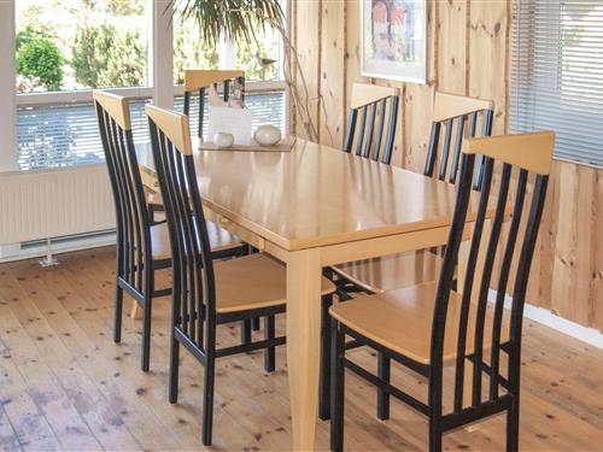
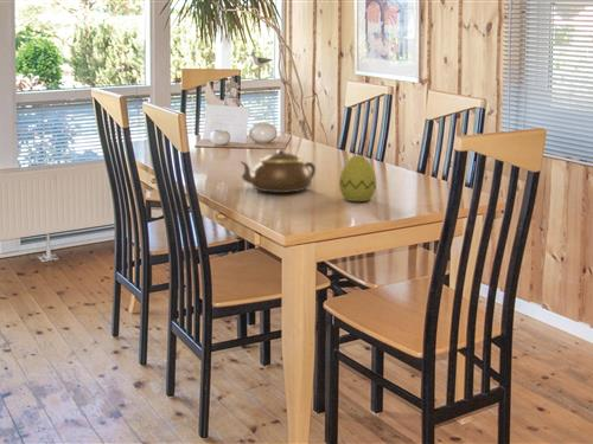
+ teapot [238,149,317,193]
+ decorative egg [338,154,377,202]
